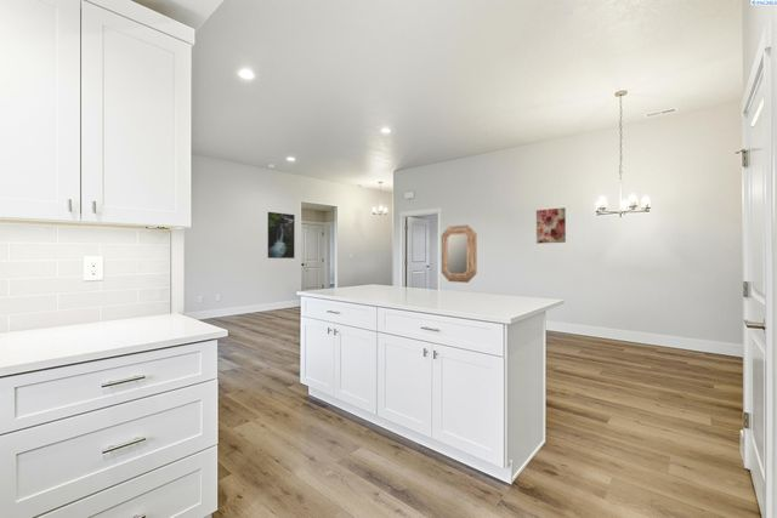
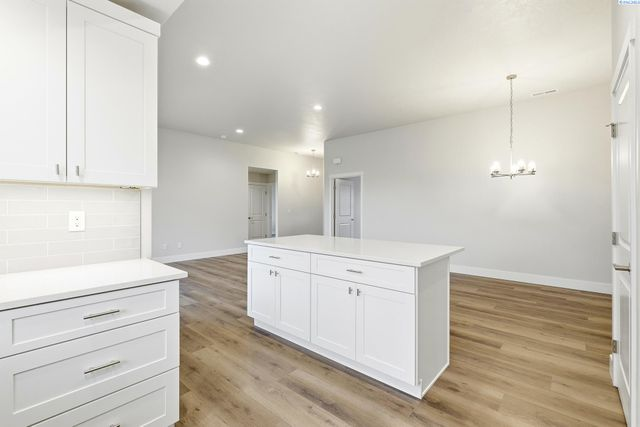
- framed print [267,211,296,260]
- home mirror [441,224,478,284]
- wall art [535,206,567,245]
